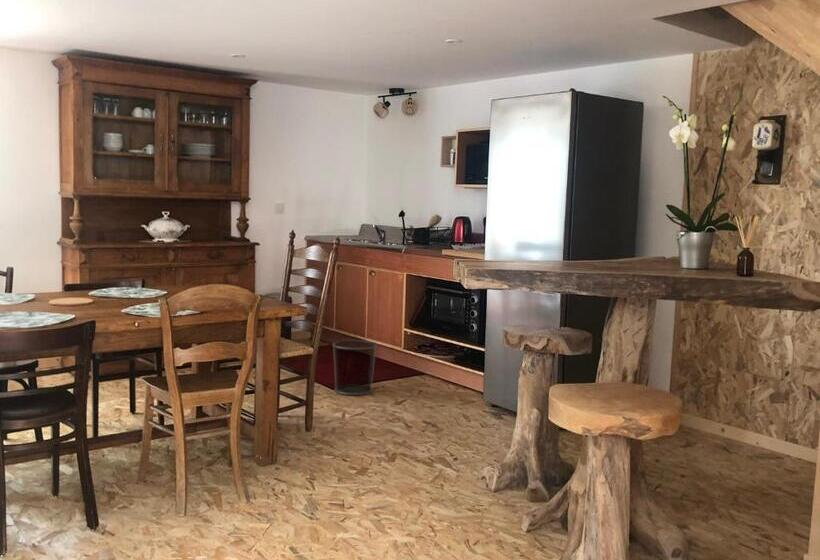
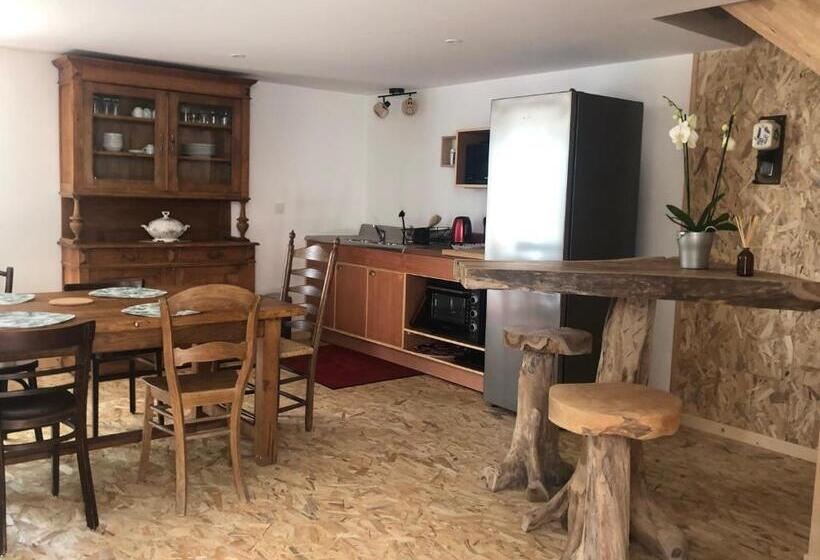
- waste bin [331,339,378,396]
